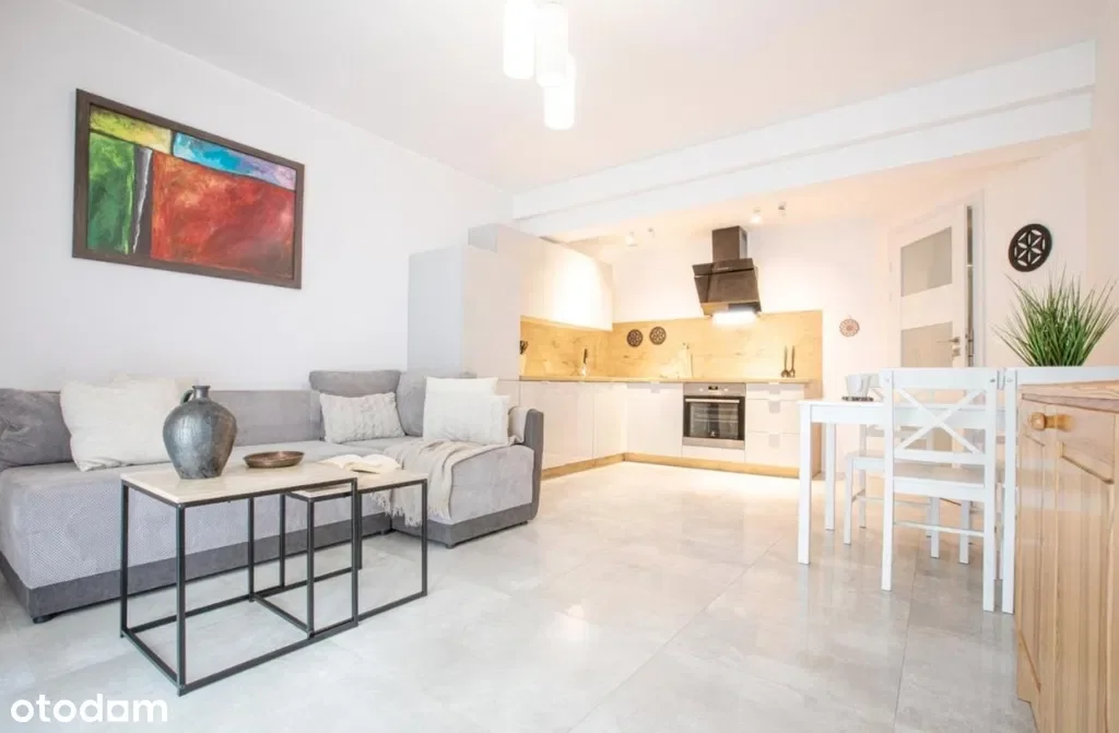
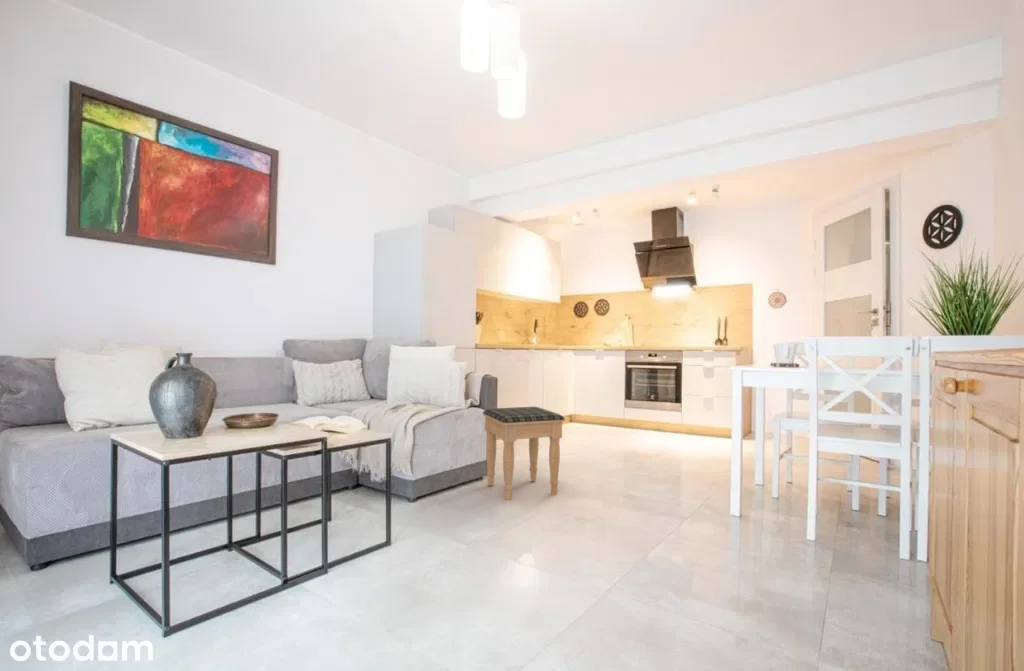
+ footstool [482,406,566,501]
